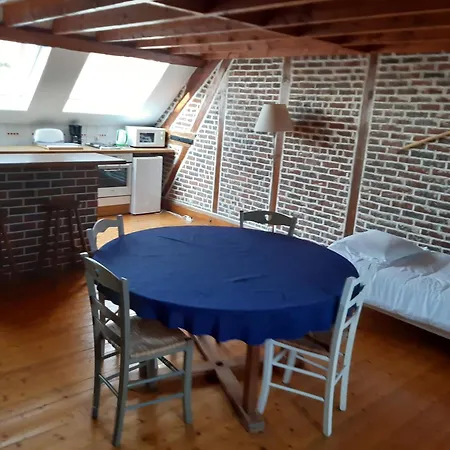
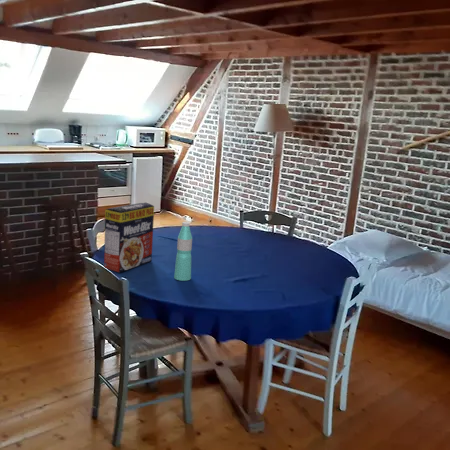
+ cereal box [103,202,155,274]
+ water bottle [173,221,193,282]
